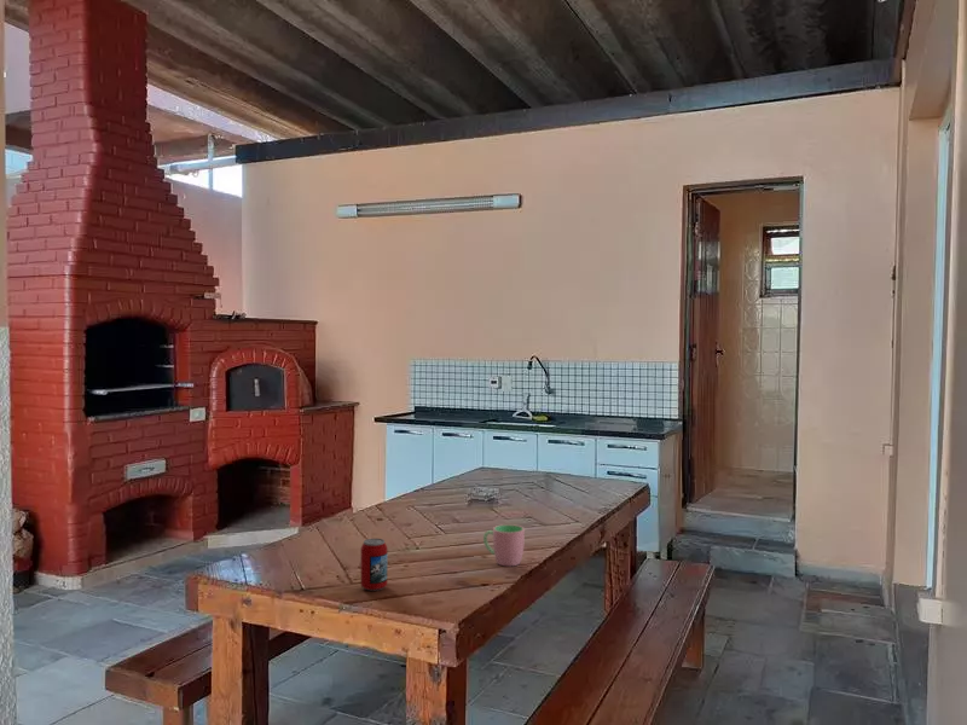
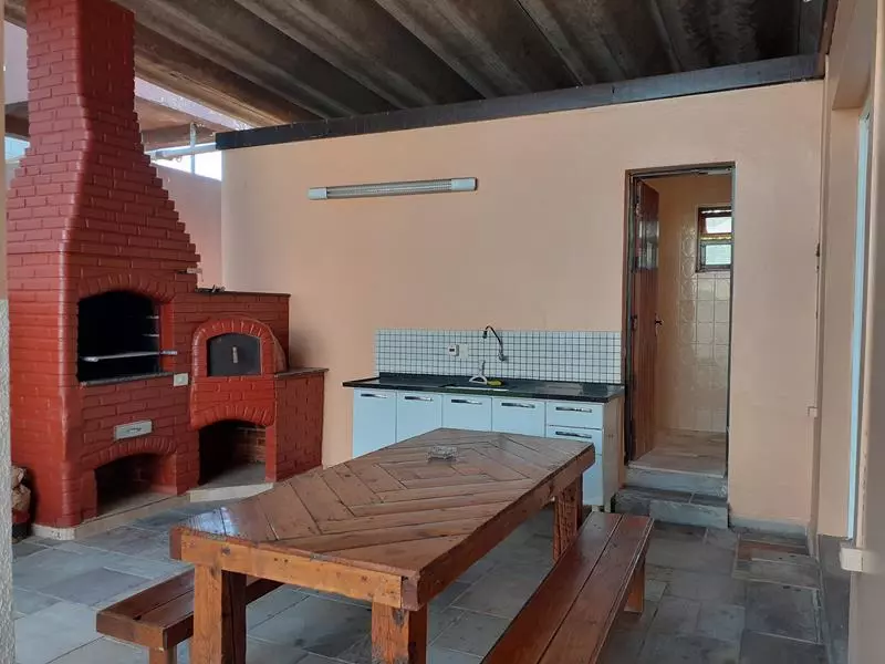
- beverage can [360,538,388,592]
- cup [482,523,526,567]
